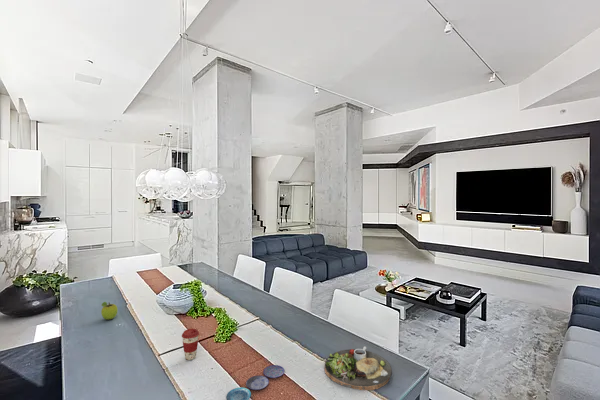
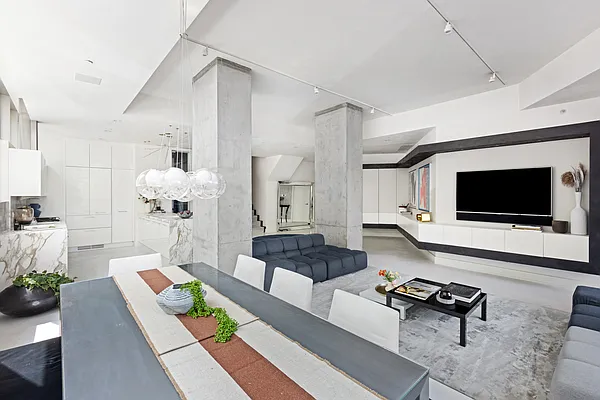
- coffee cup [181,328,200,361]
- plate [225,364,286,400]
- fruit [100,301,119,321]
- dinner plate [324,346,393,391]
